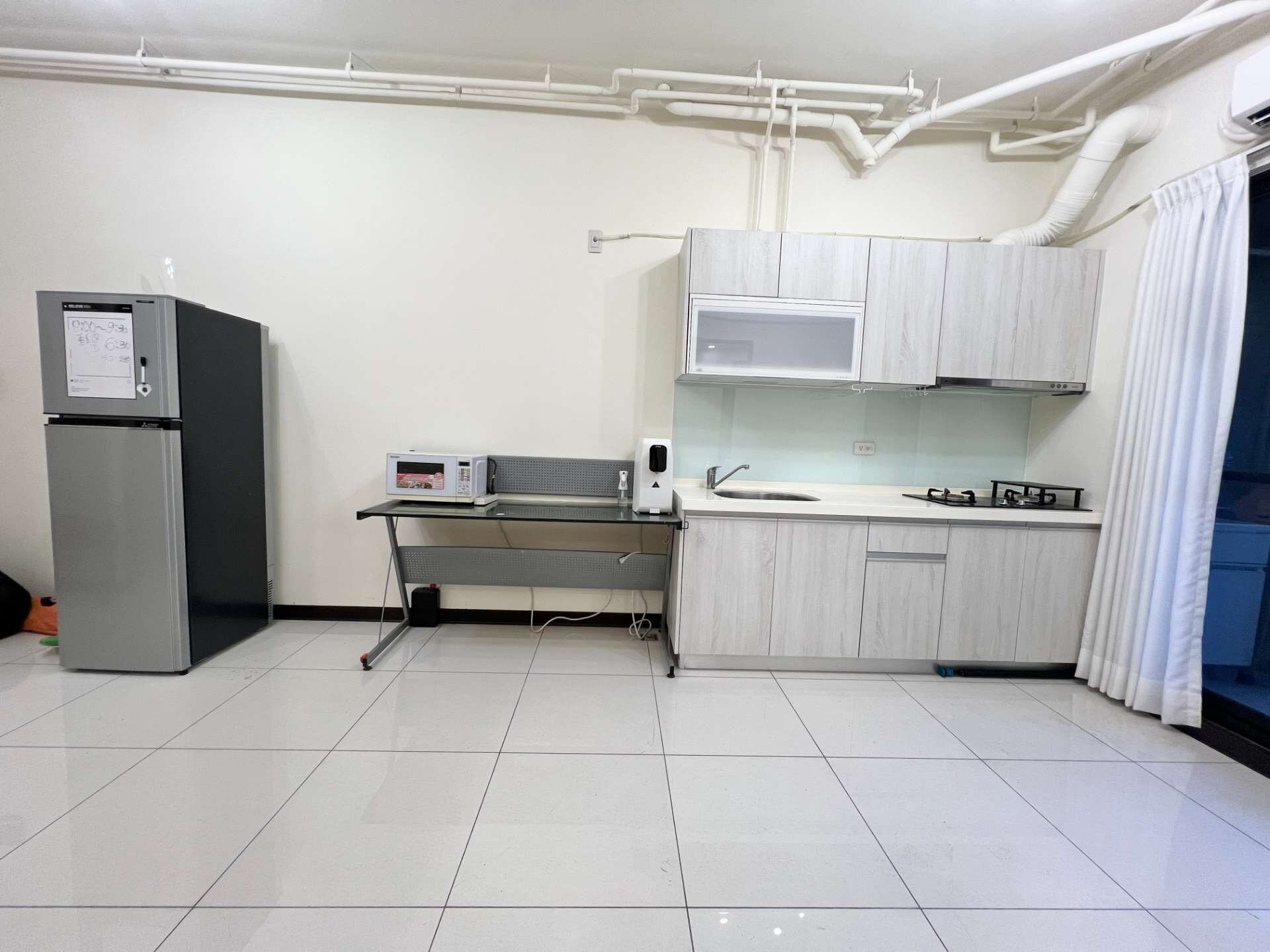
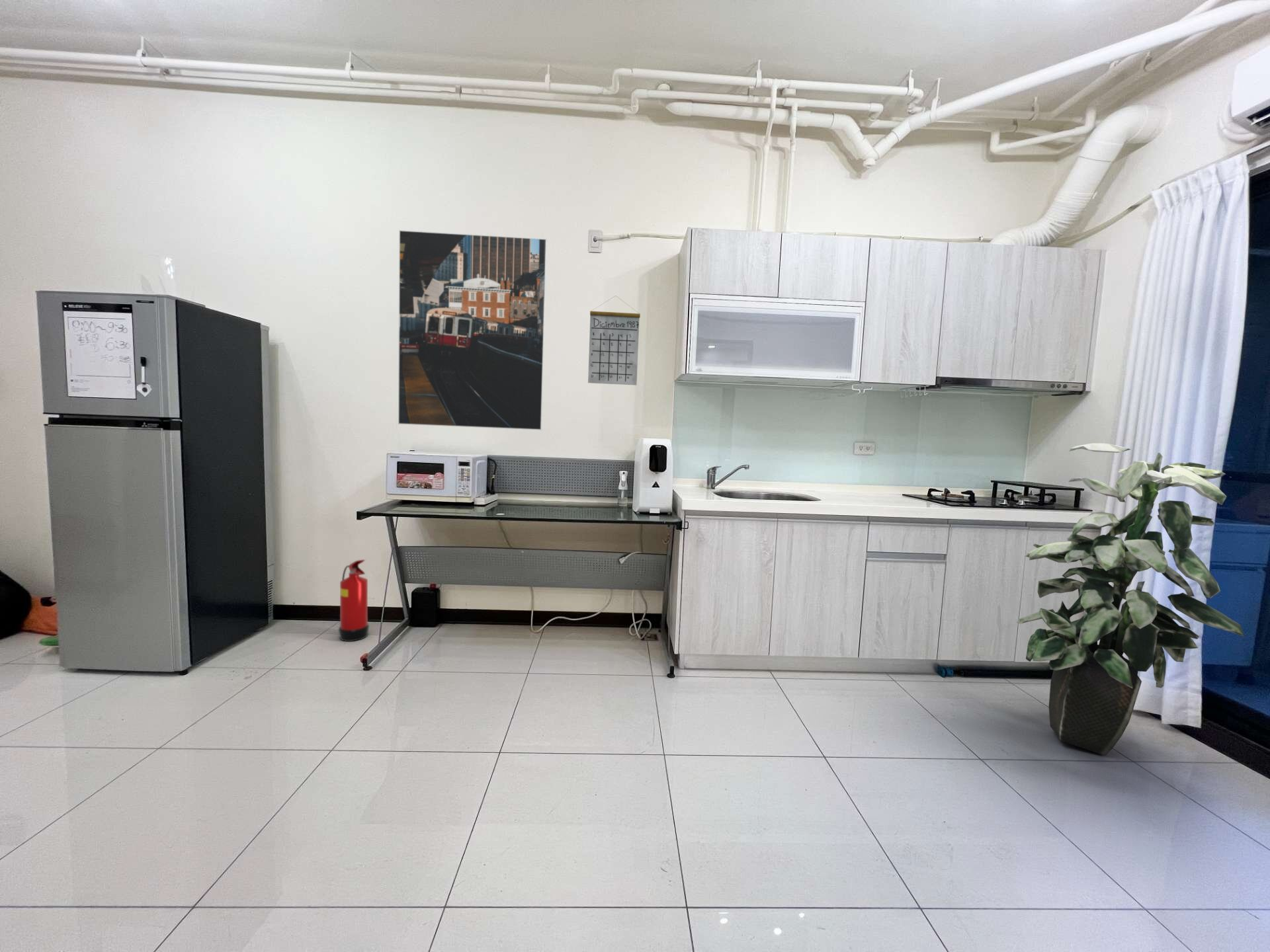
+ indoor plant [1016,443,1244,756]
+ calendar [587,295,641,386]
+ fire extinguisher [338,559,370,642]
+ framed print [398,229,548,431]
